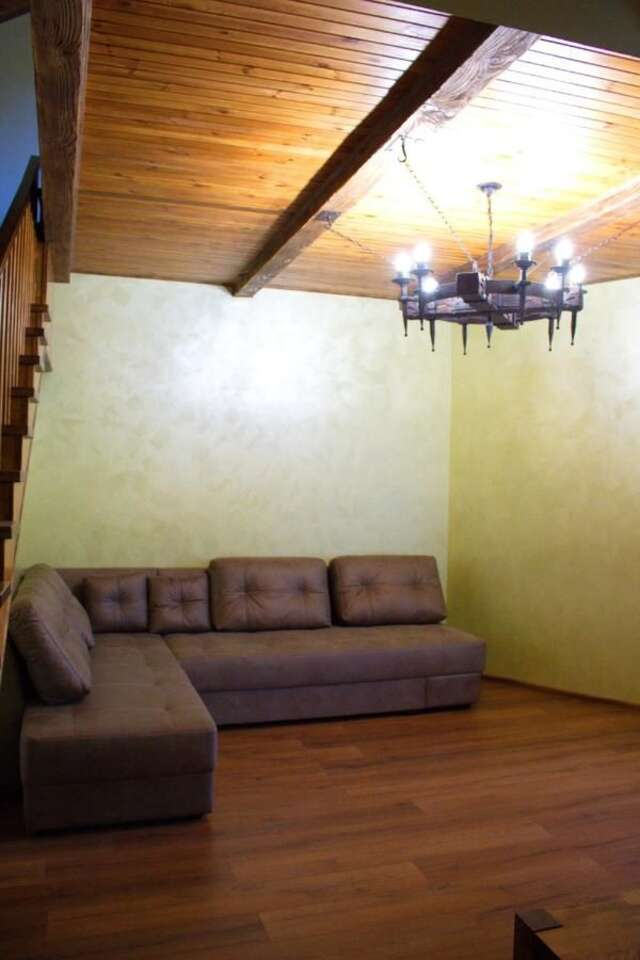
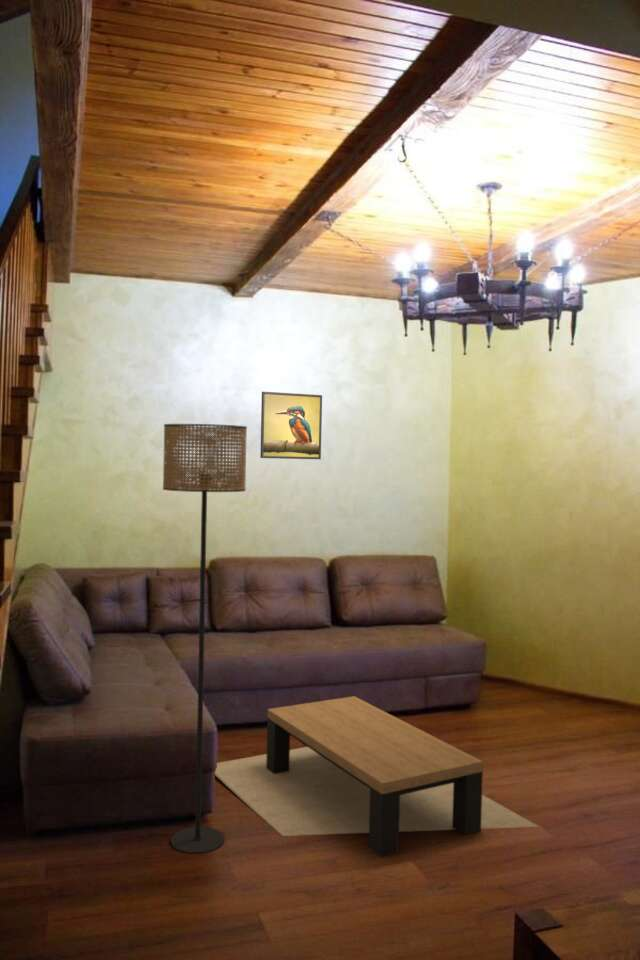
+ coffee table [214,695,540,858]
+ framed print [259,391,323,460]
+ floor lamp [162,423,248,855]
